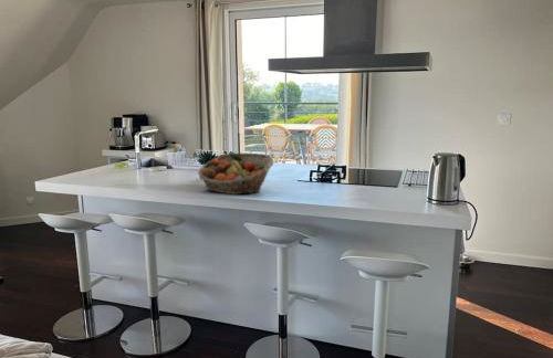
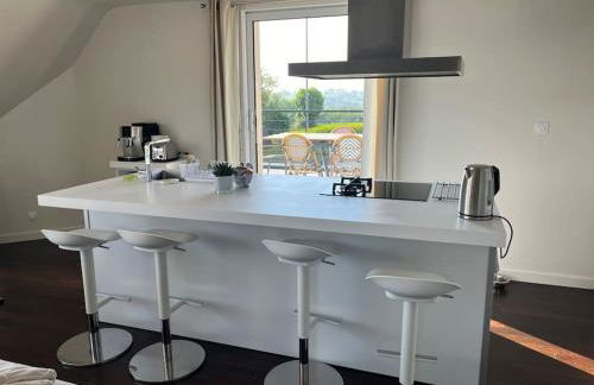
- fruit basket [197,152,274,196]
